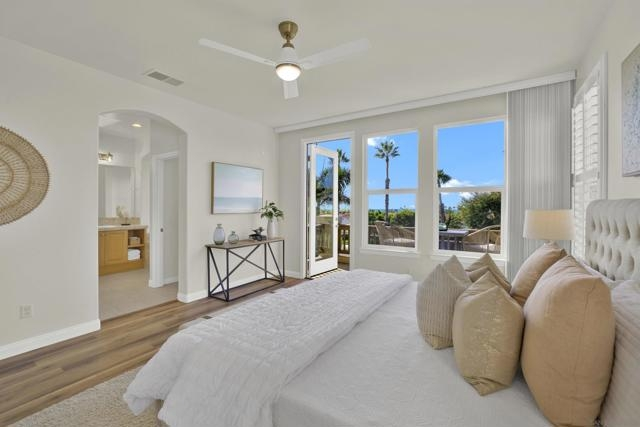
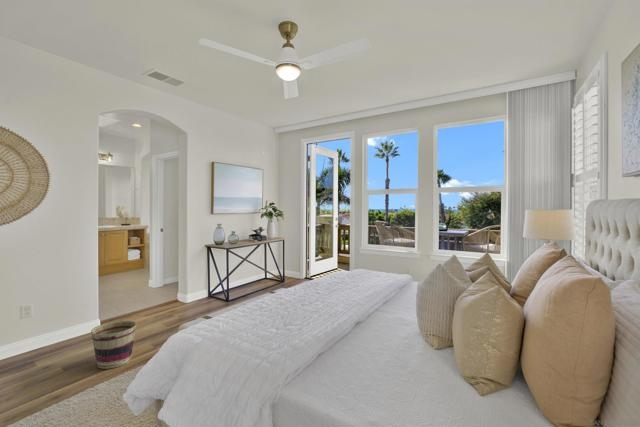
+ basket [90,320,137,370]
